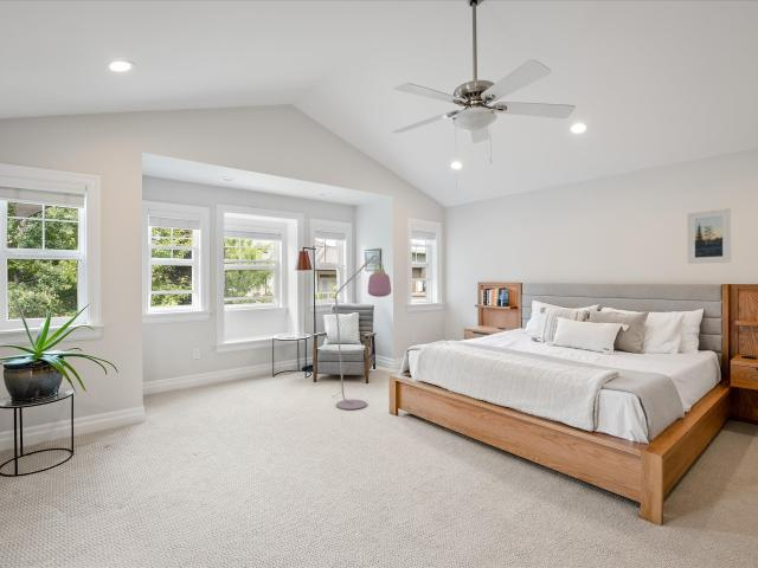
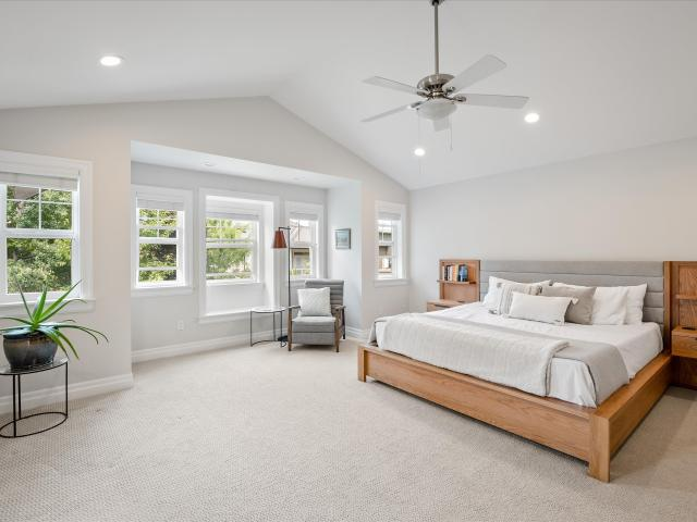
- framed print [686,207,732,265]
- floor lamp [333,253,392,411]
